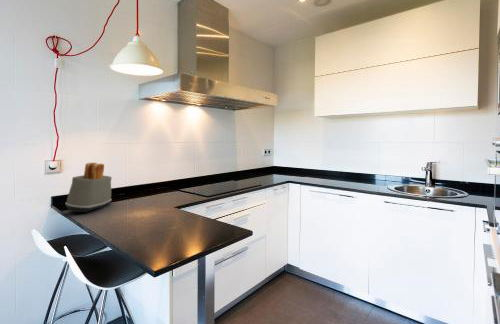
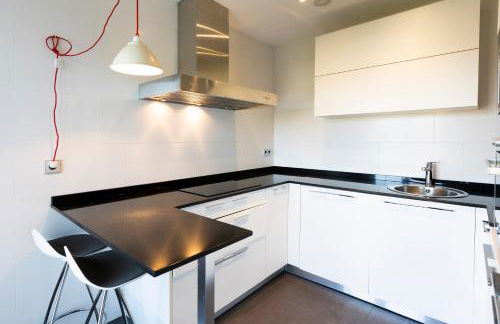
- toaster [64,162,113,213]
